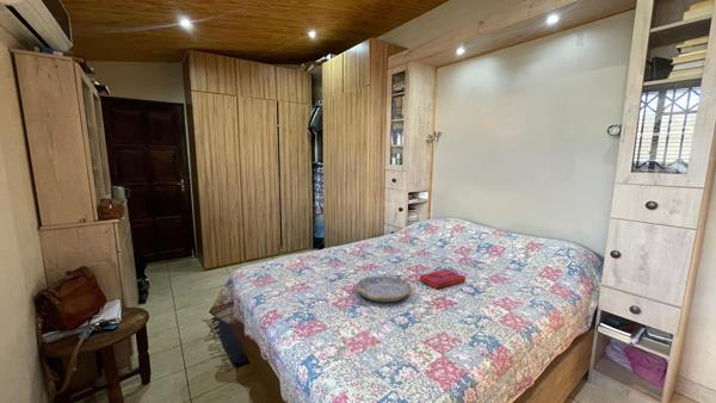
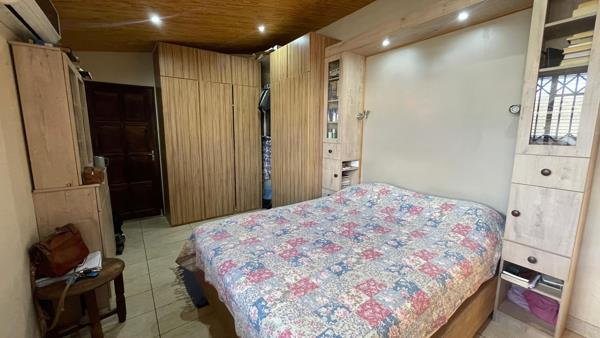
- hardback book [418,268,467,290]
- serving tray [356,273,413,303]
